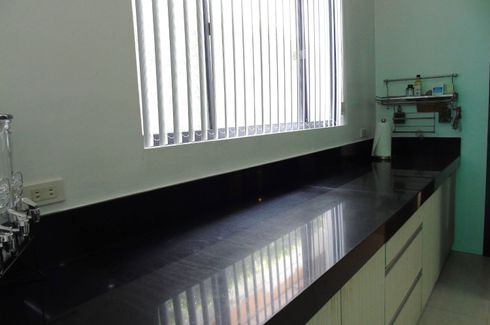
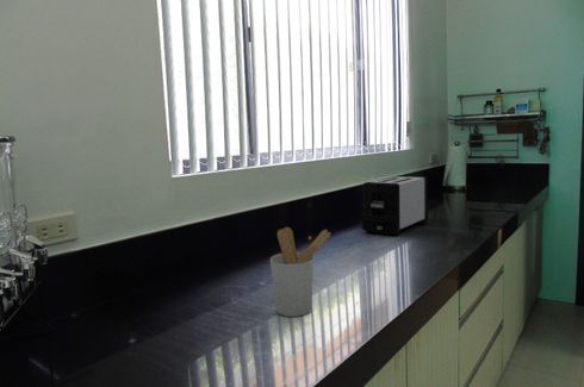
+ toaster [360,175,430,237]
+ utensil holder [269,226,331,318]
